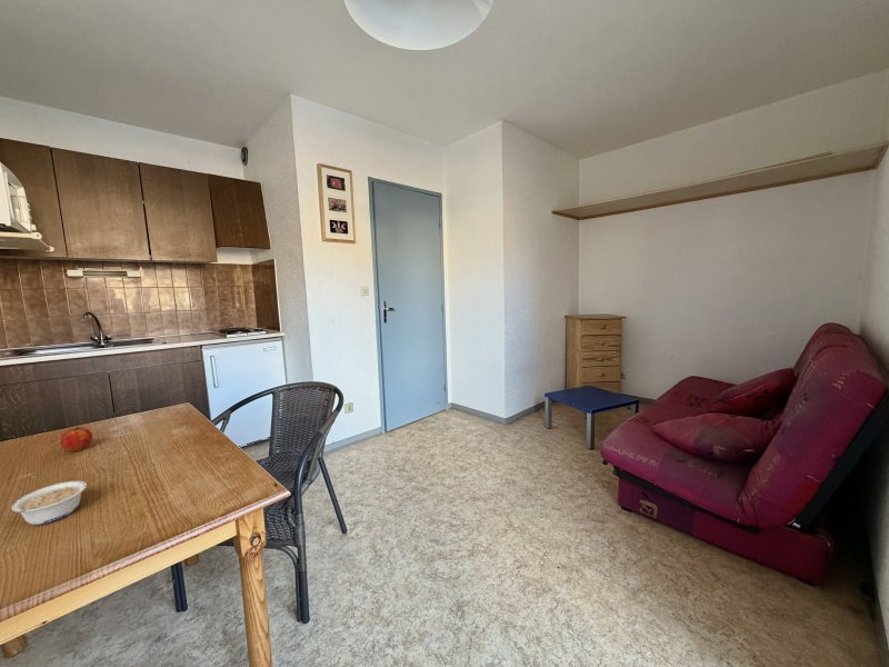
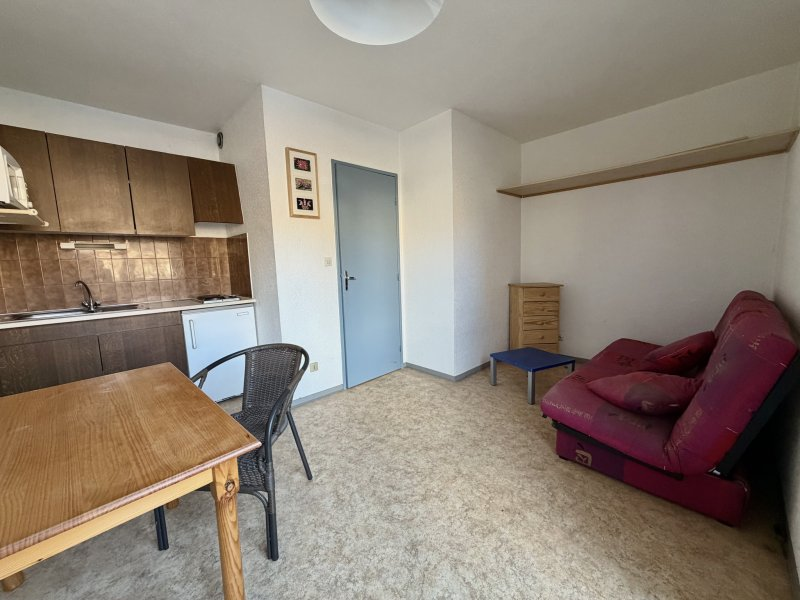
- legume [7,480,88,526]
- fruit [59,426,93,452]
